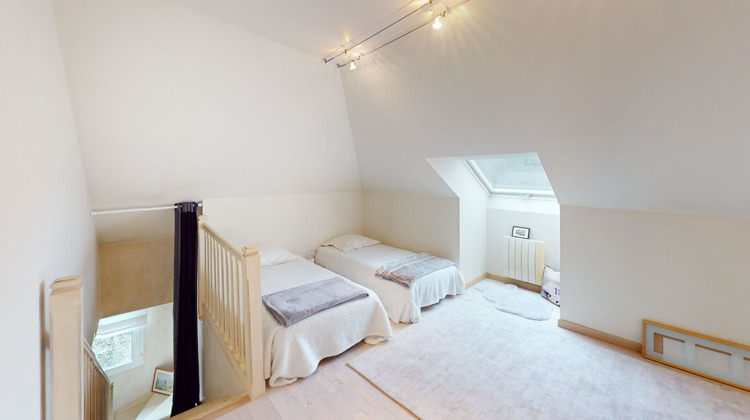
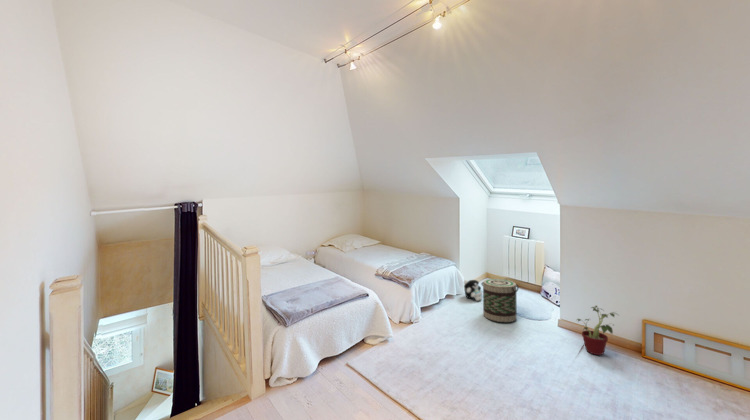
+ potted plant [576,305,619,356]
+ plush toy [463,279,483,302]
+ basket [480,278,519,323]
